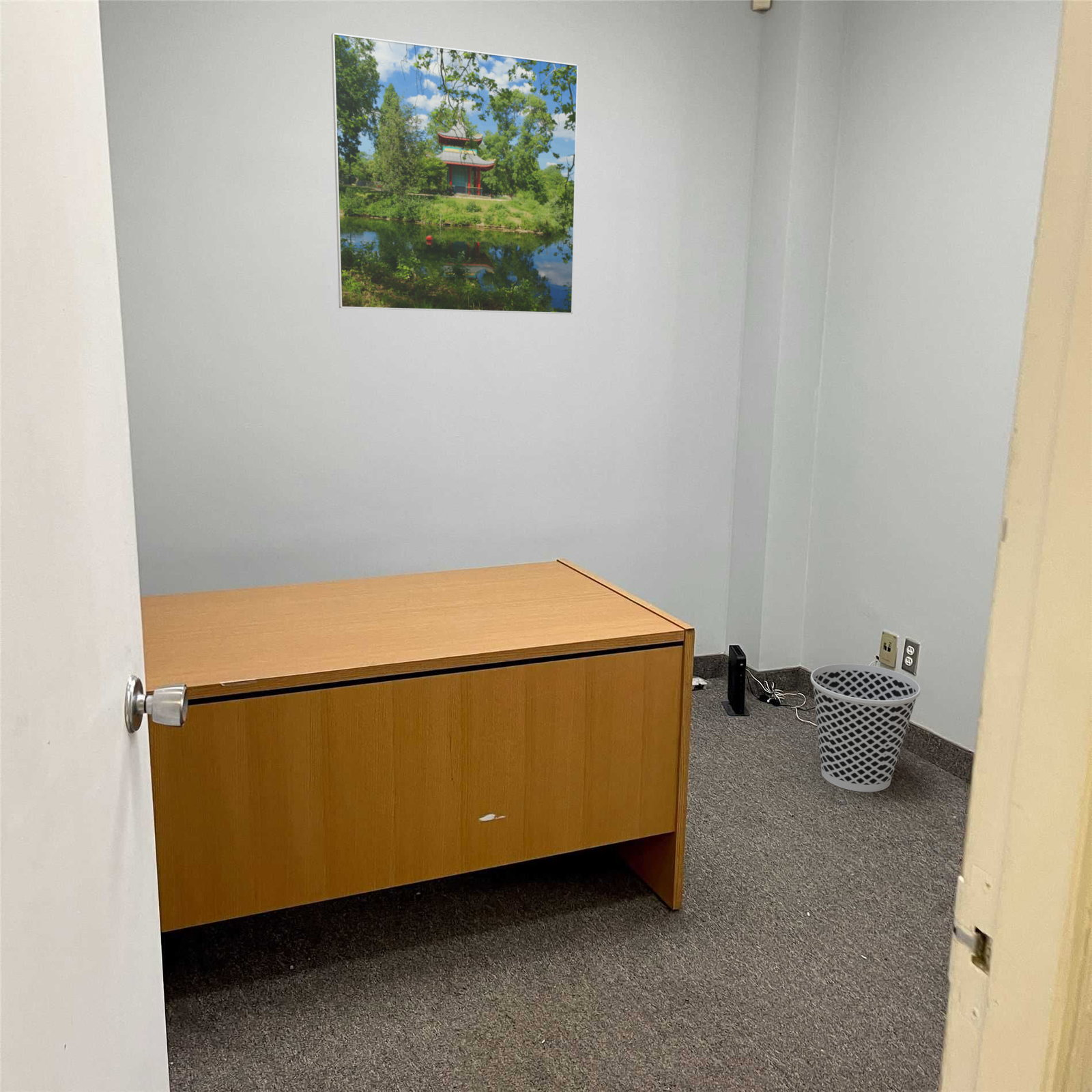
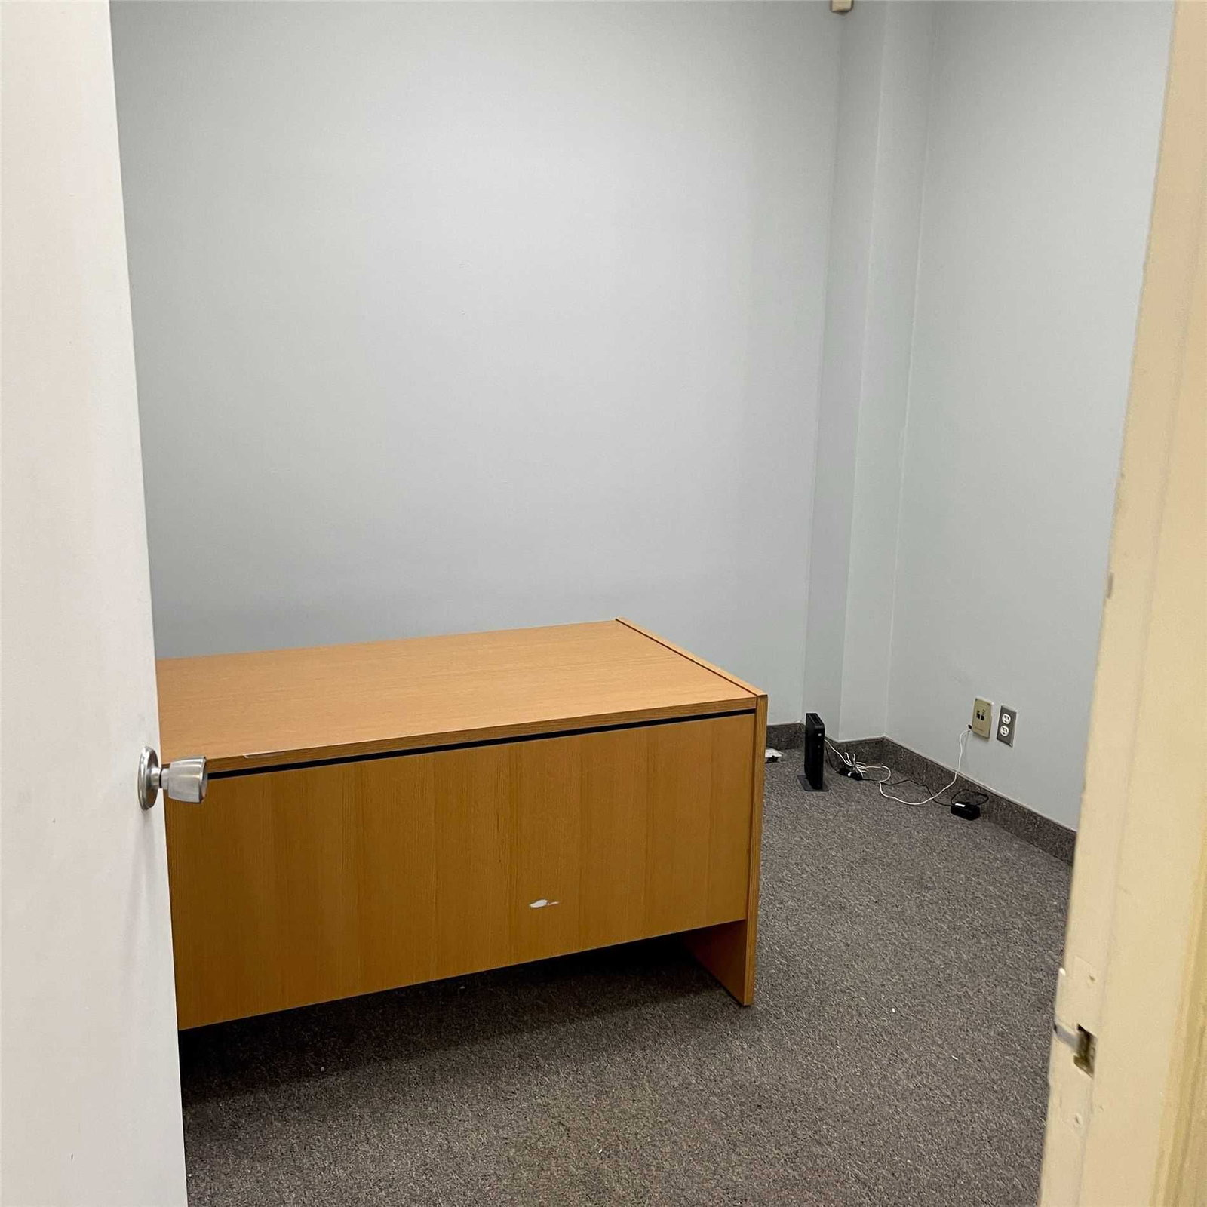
- wastebasket [810,663,921,792]
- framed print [330,32,579,315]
